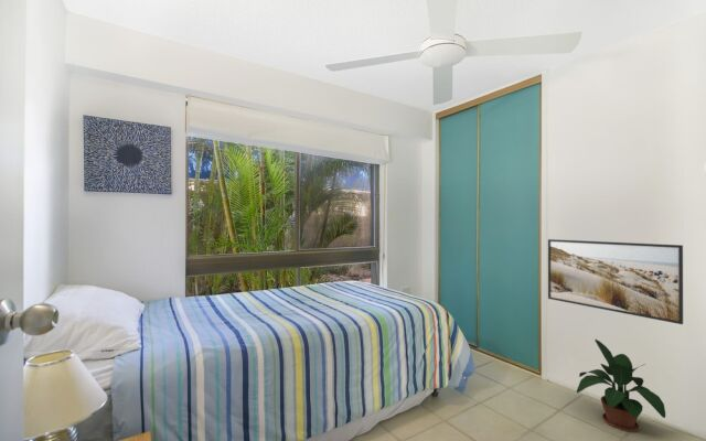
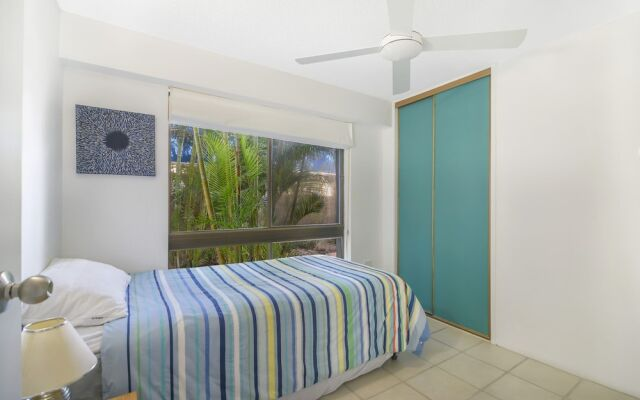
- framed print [547,238,684,325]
- potted plant [576,338,666,433]
